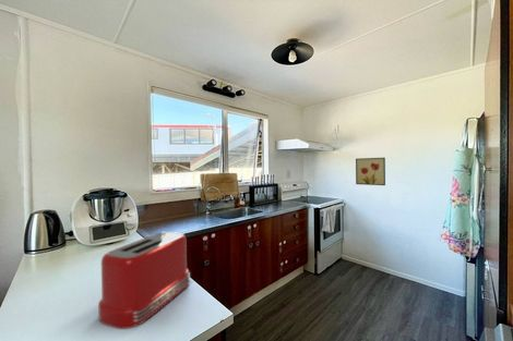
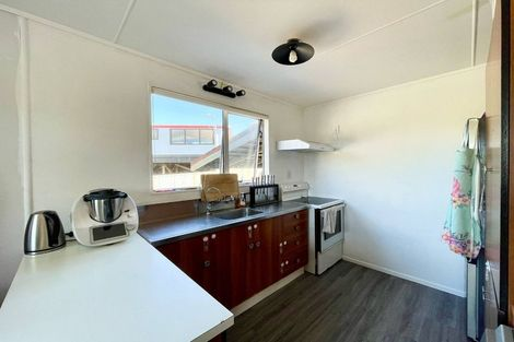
- wall art [355,157,386,186]
- toaster [97,231,191,330]
